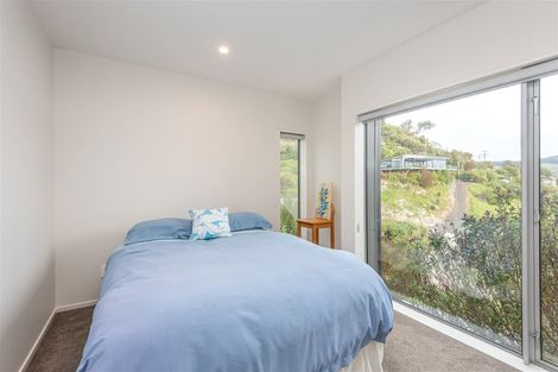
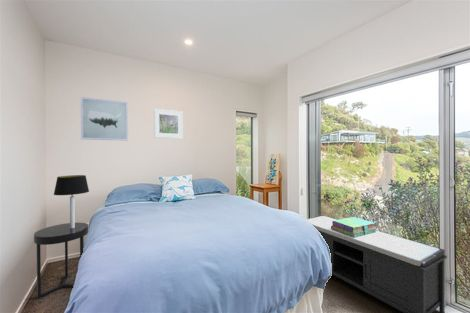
+ table lamp [53,174,90,228]
+ stack of books [331,216,377,238]
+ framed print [153,108,184,139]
+ wall art [80,96,129,142]
+ bench [306,214,448,313]
+ side table [33,222,89,299]
